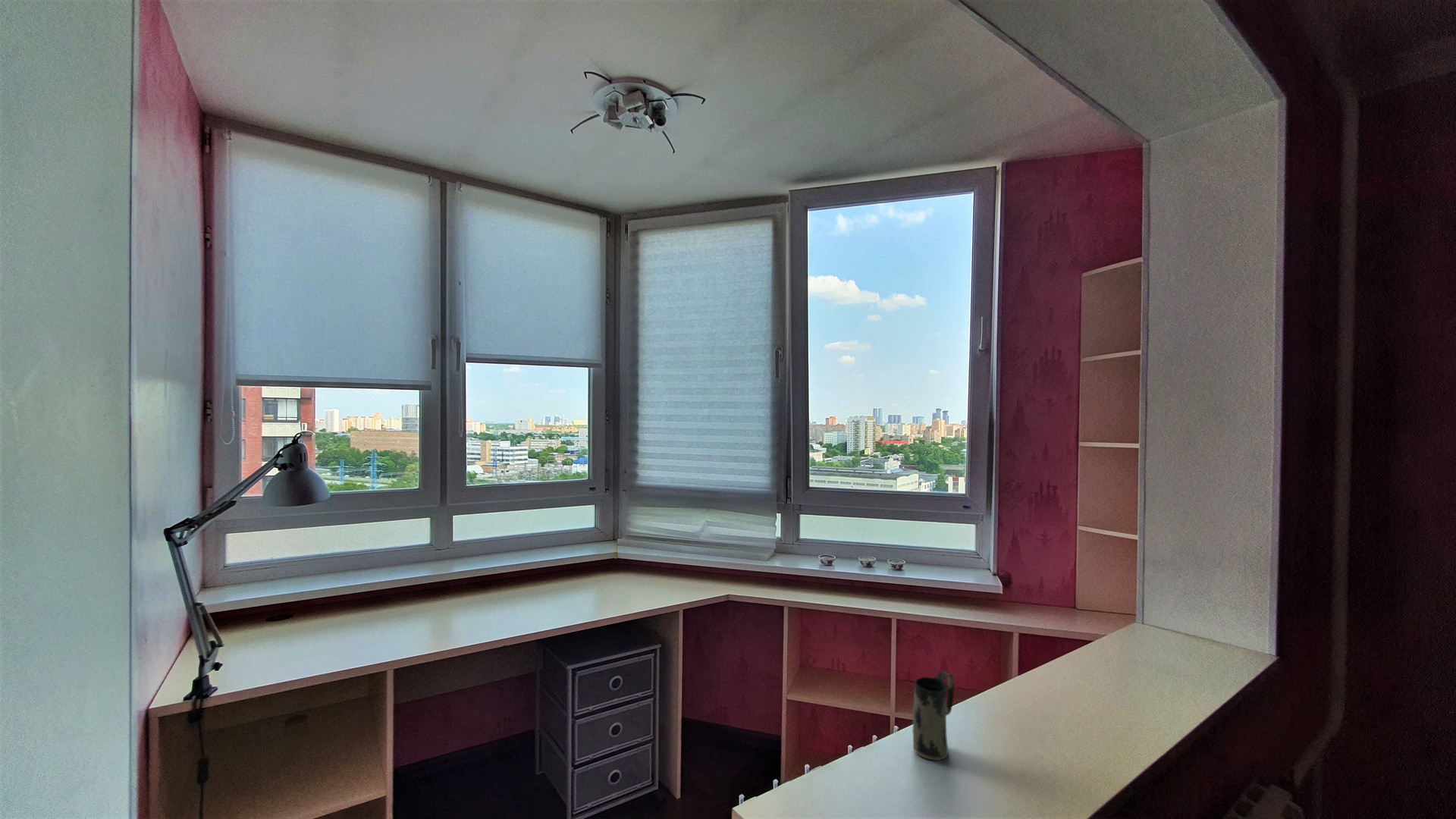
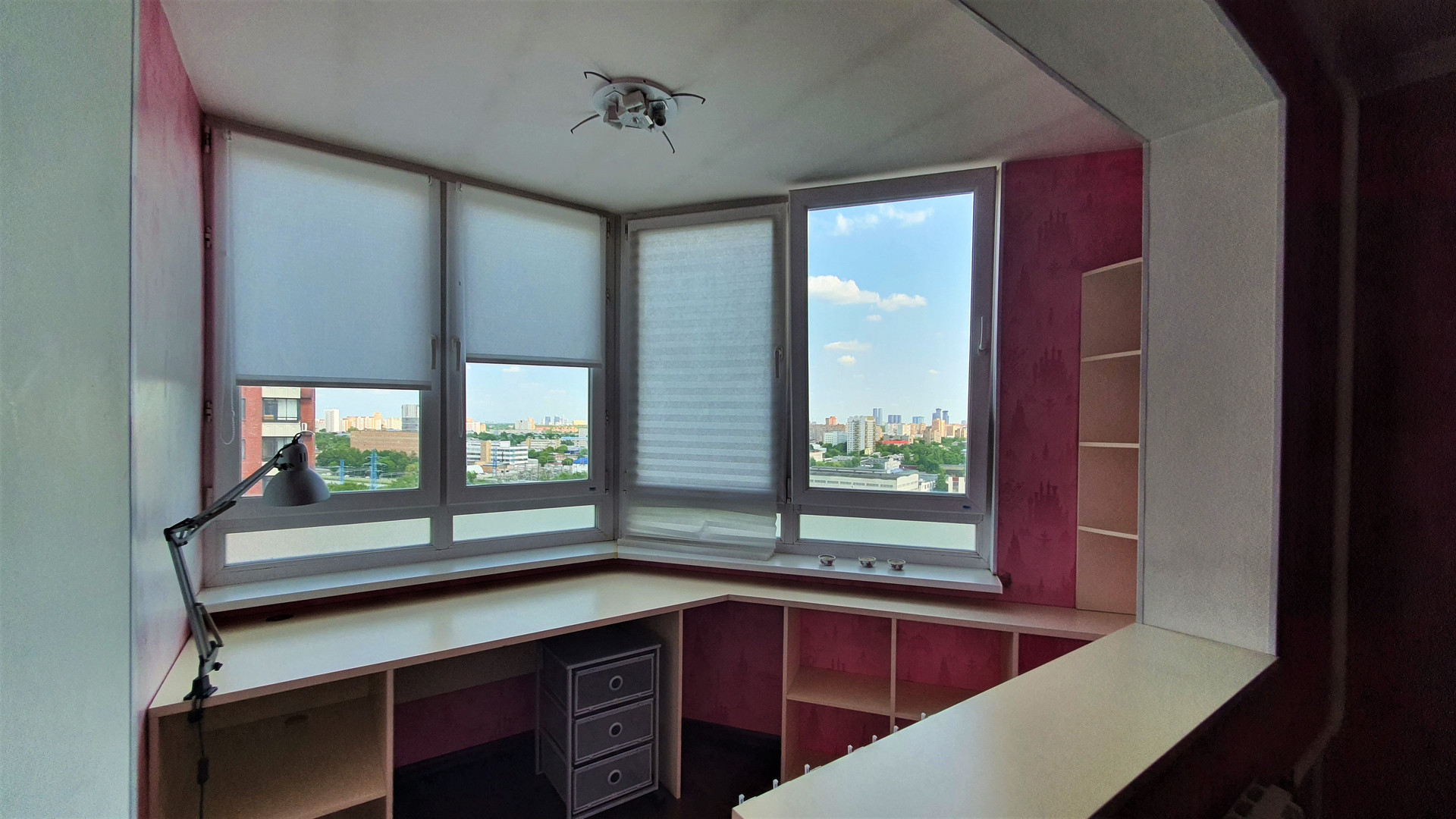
- mug [912,671,955,761]
